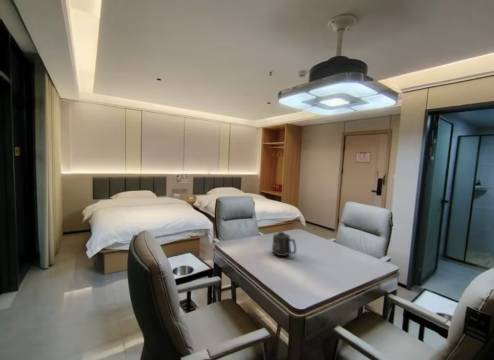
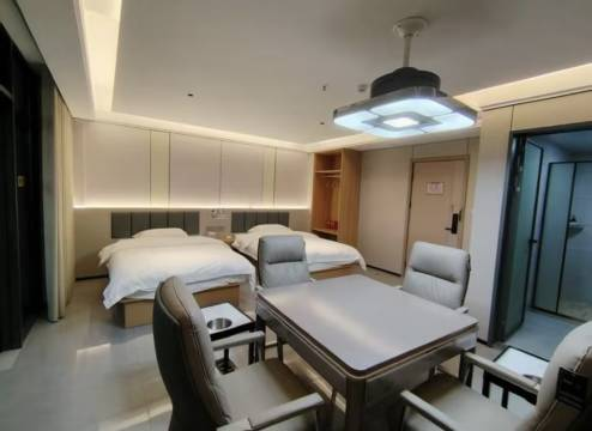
- mug [271,231,297,257]
